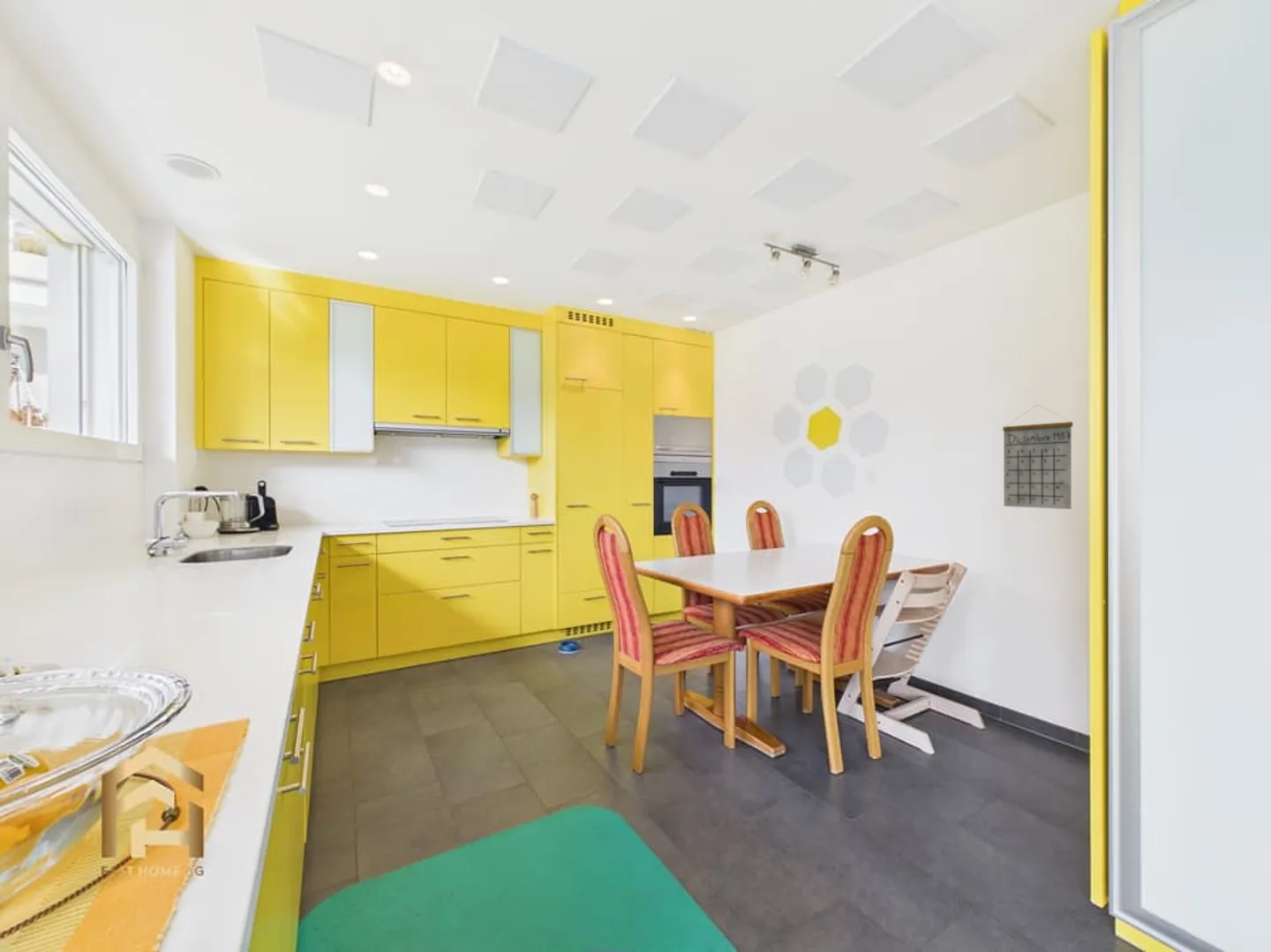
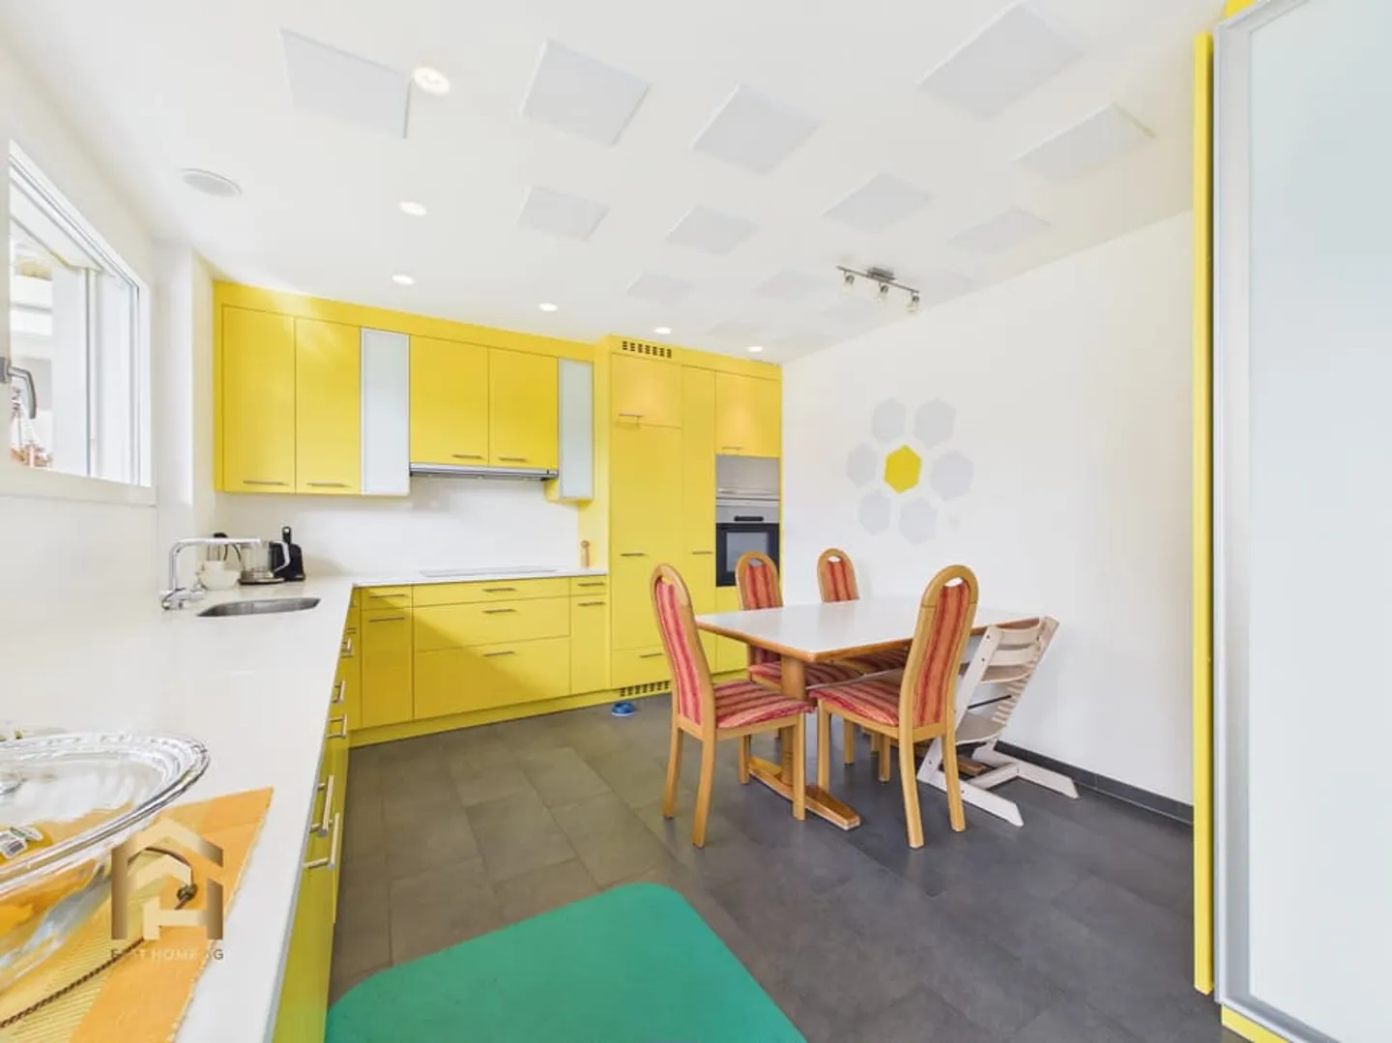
- calendar [1002,404,1074,510]
